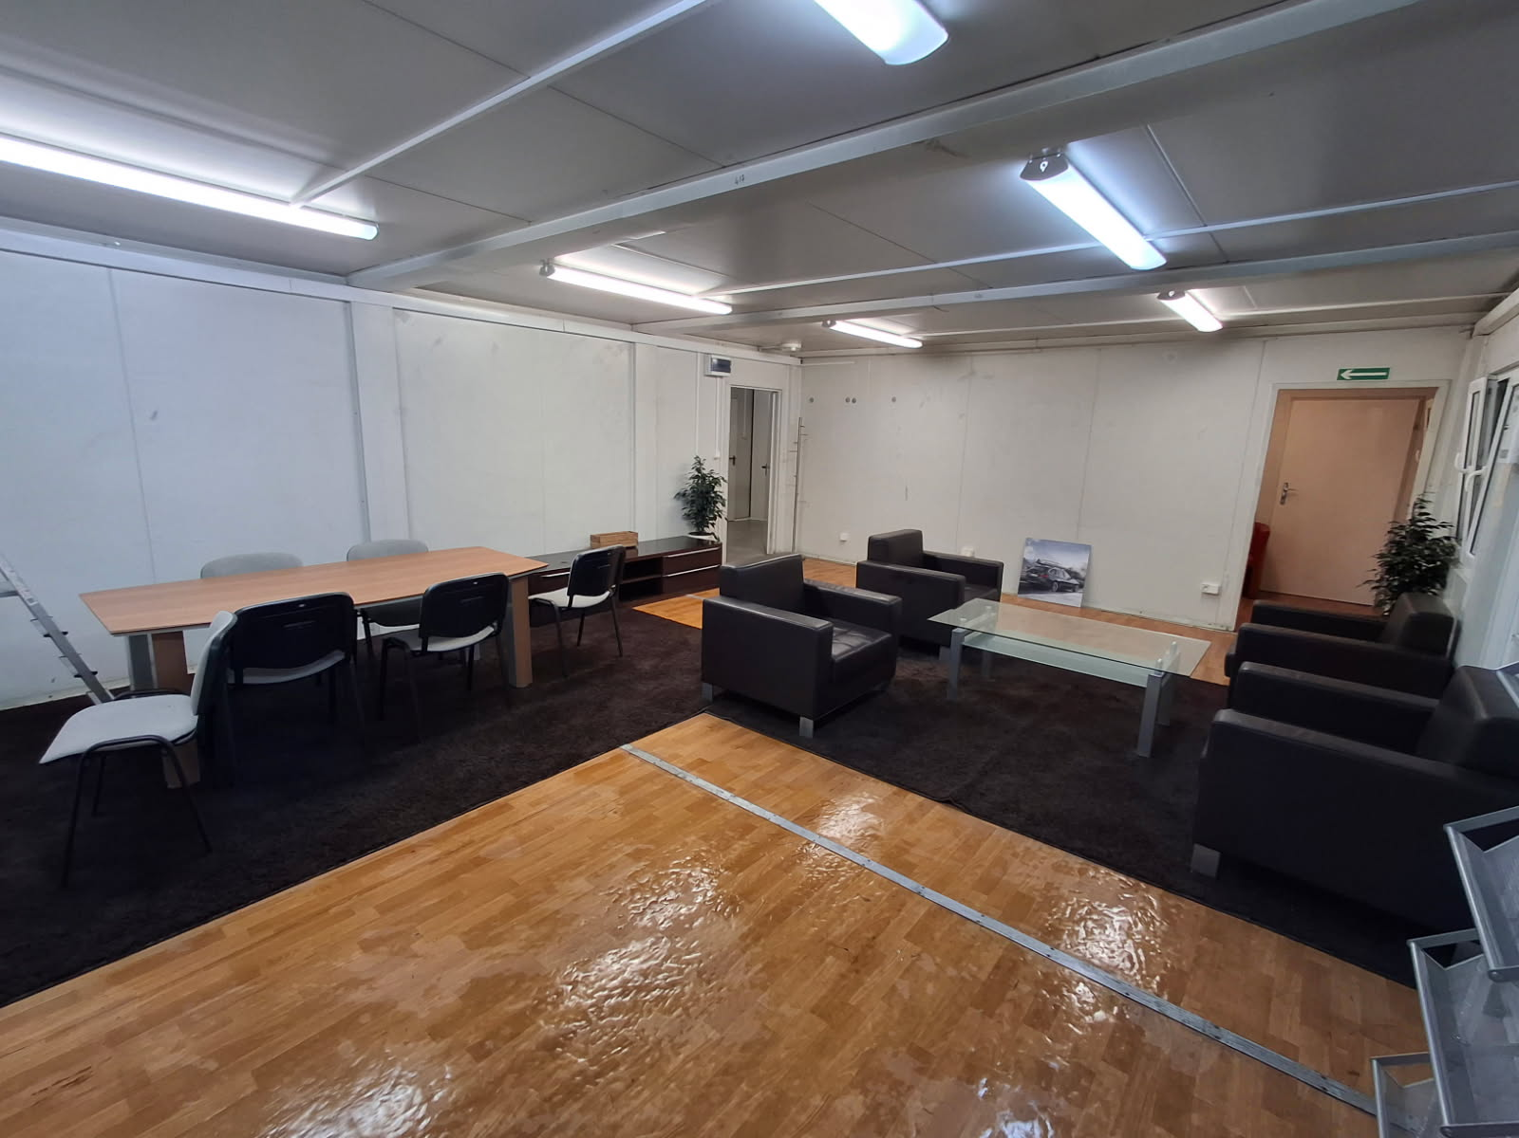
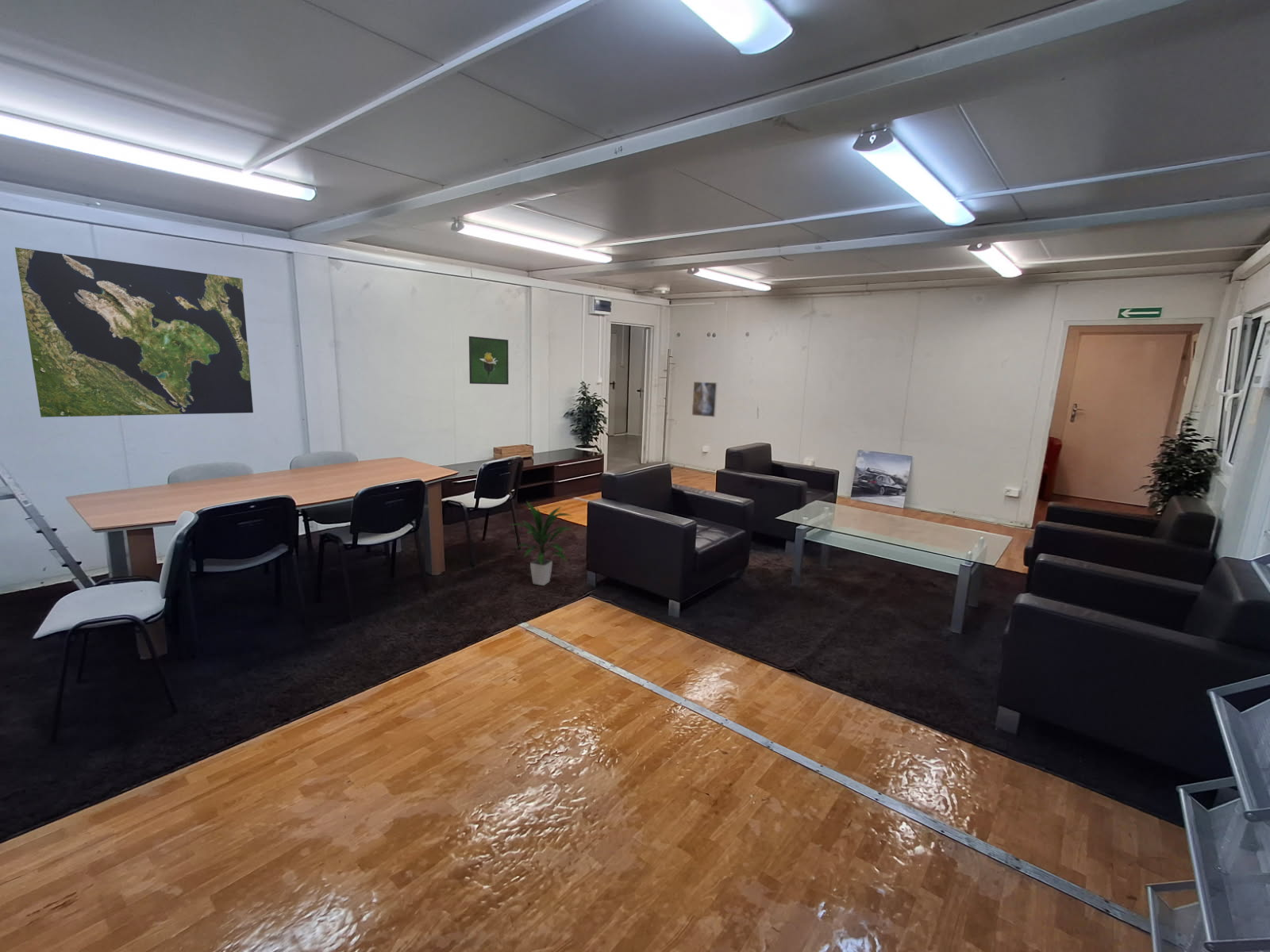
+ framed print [691,381,718,418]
+ world map [14,247,254,418]
+ indoor plant [510,500,572,586]
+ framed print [468,336,510,386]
